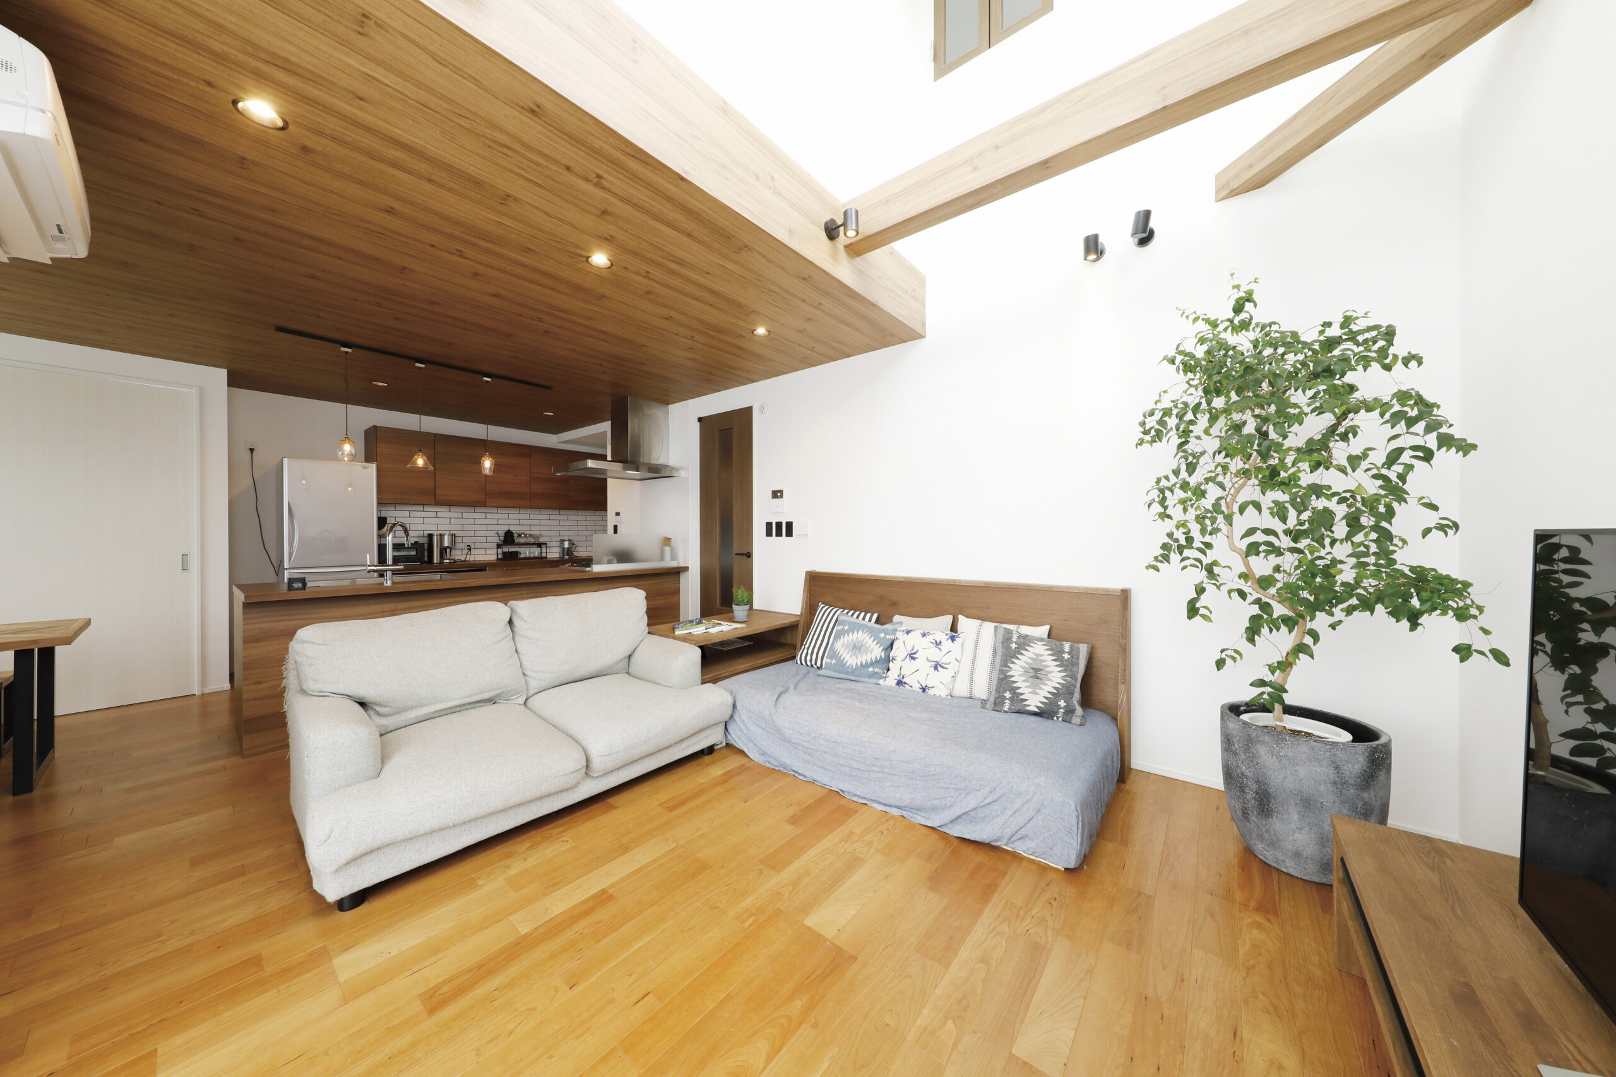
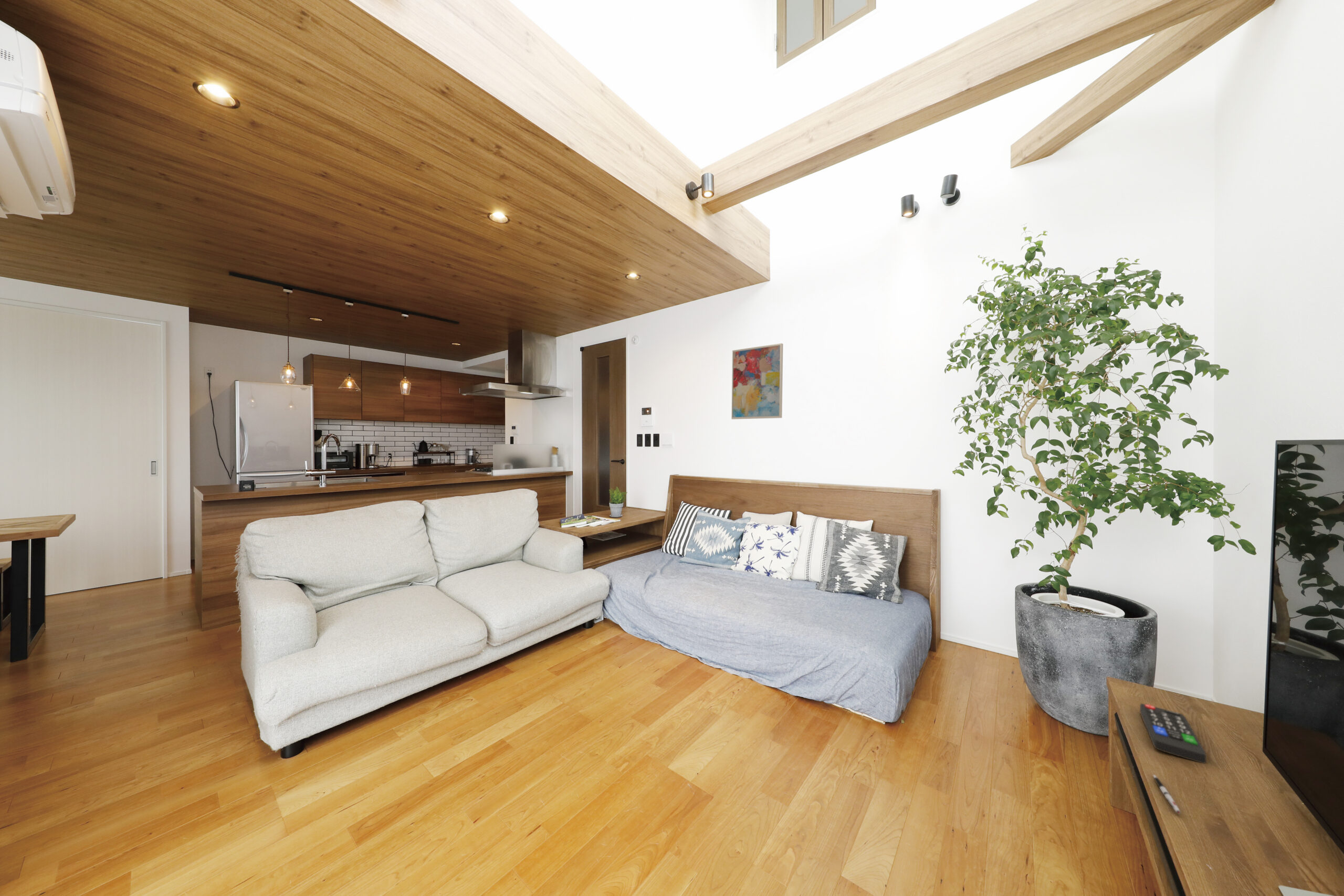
+ wall art [731,343,784,420]
+ pen [1152,774,1181,814]
+ remote control [1139,703,1206,764]
